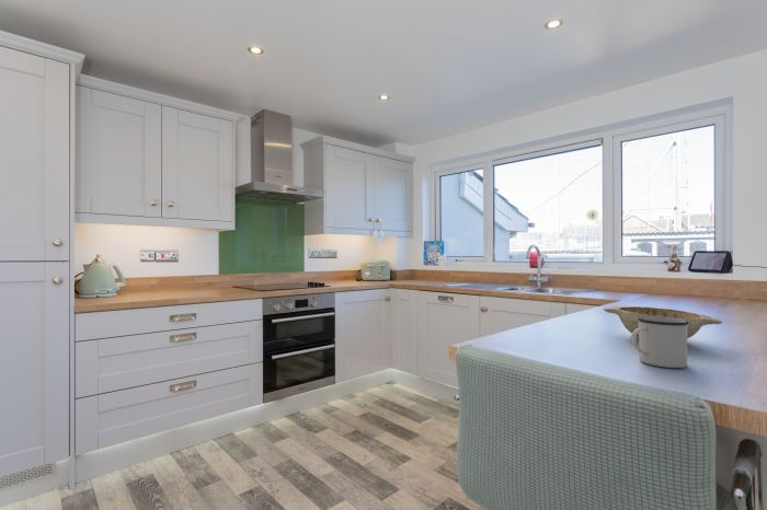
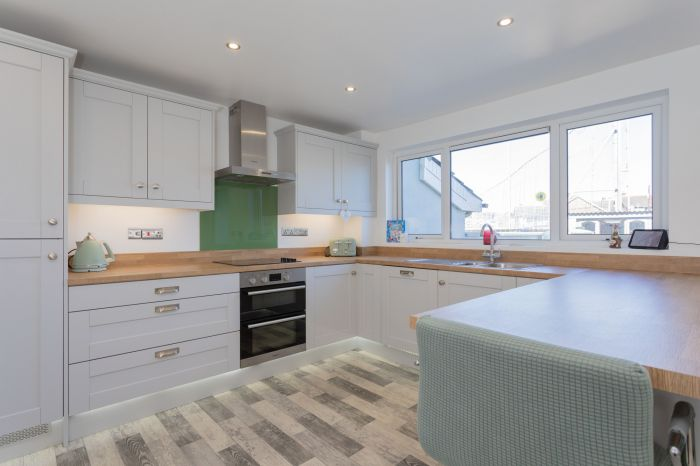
- decorative bowl [603,305,724,339]
- mug [630,316,689,369]
